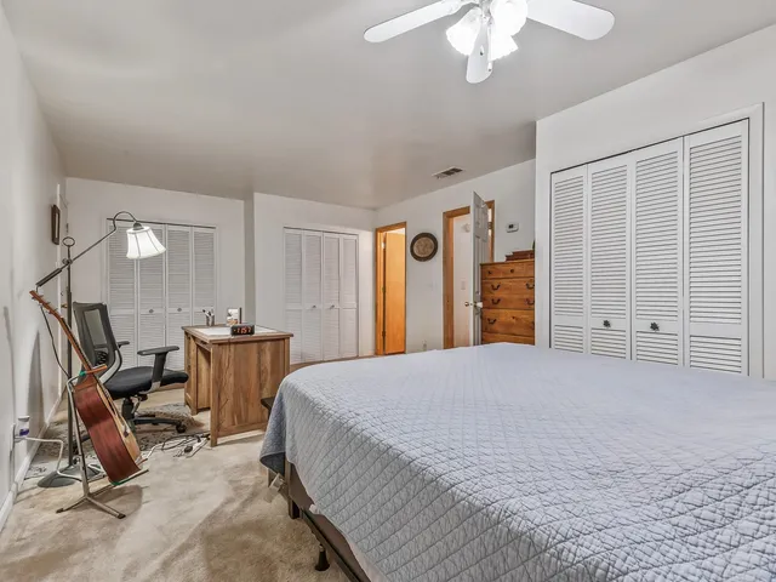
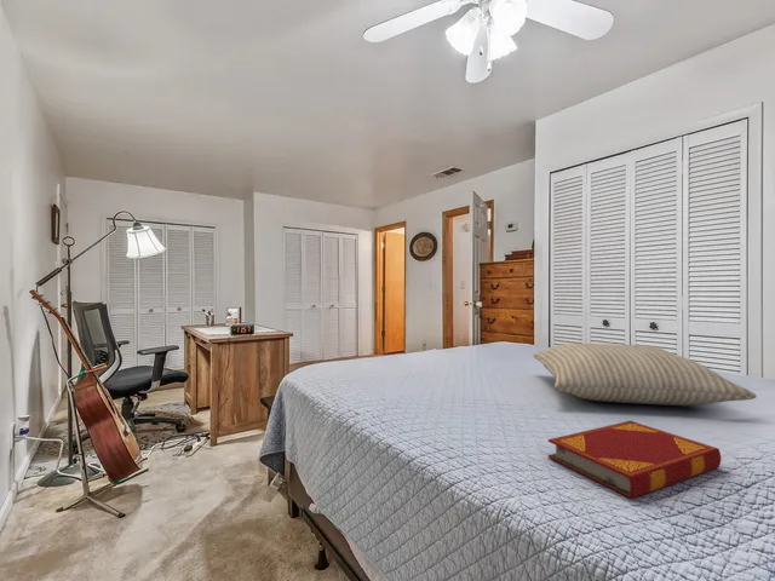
+ hardback book [547,420,722,500]
+ pillow [532,343,758,407]
